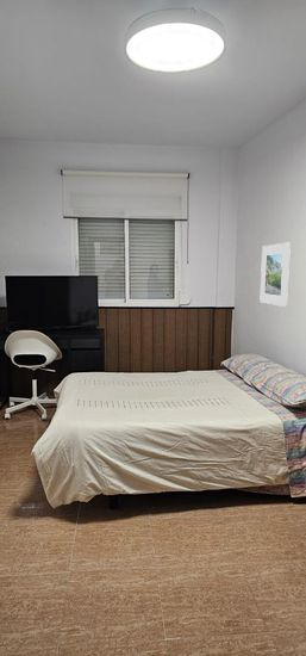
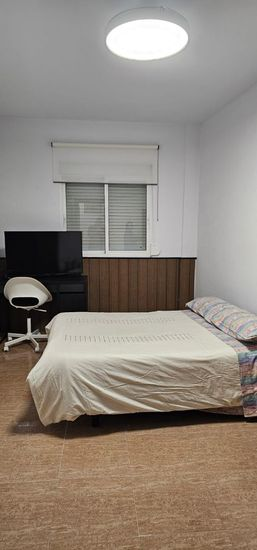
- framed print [258,242,292,308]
